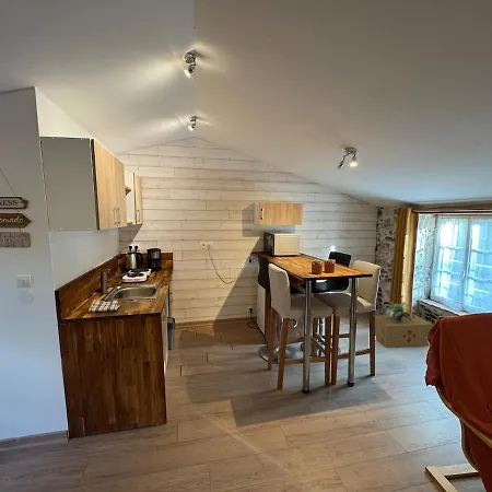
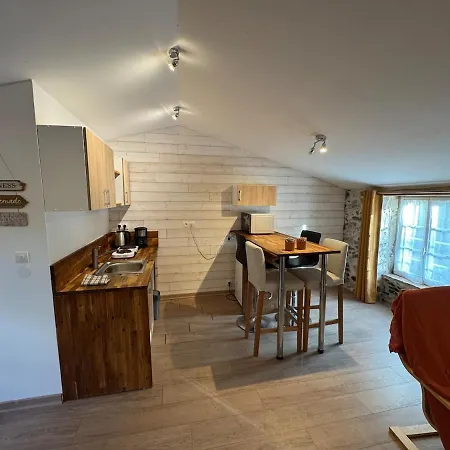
- potted plant [384,301,414,321]
- cardboard box [374,313,434,349]
